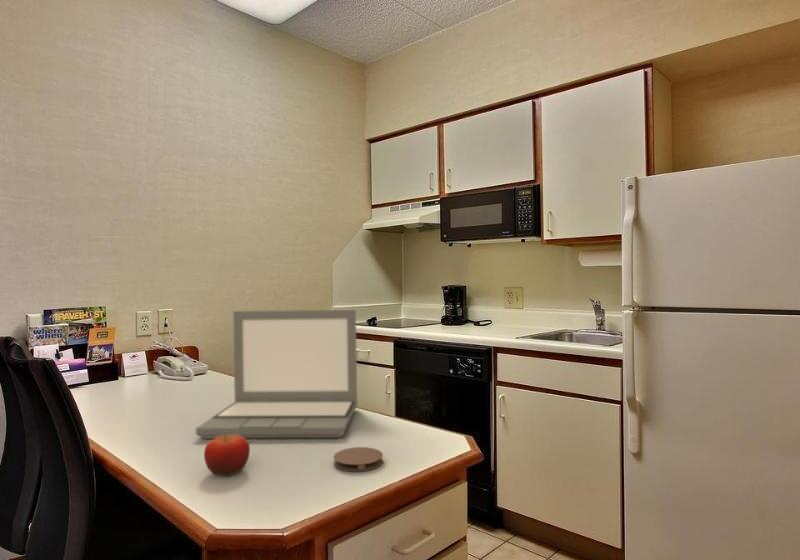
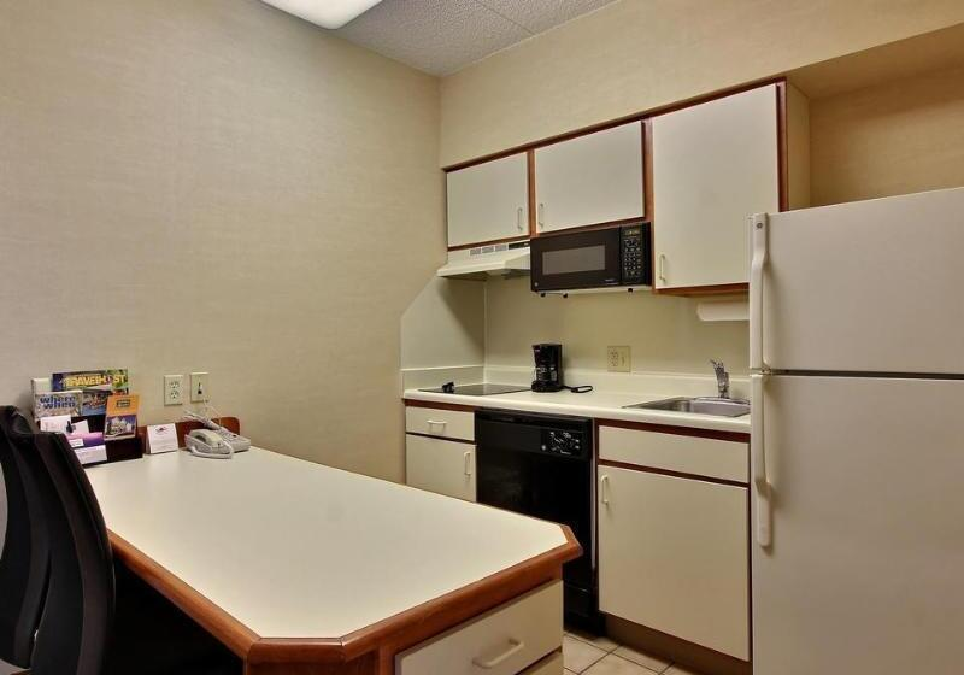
- fruit [203,432,251,477]
- coaster [333,446,384,473]
- laptop [195,309,358,439]
